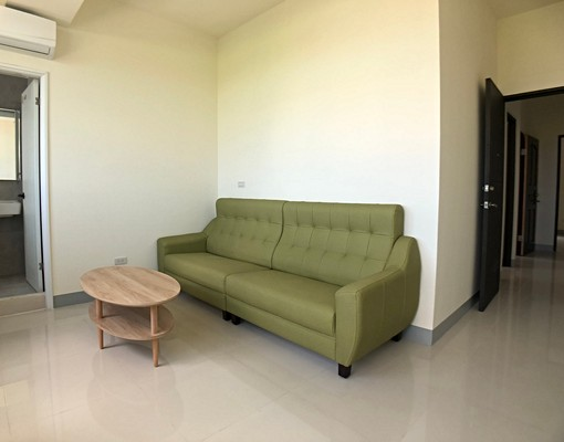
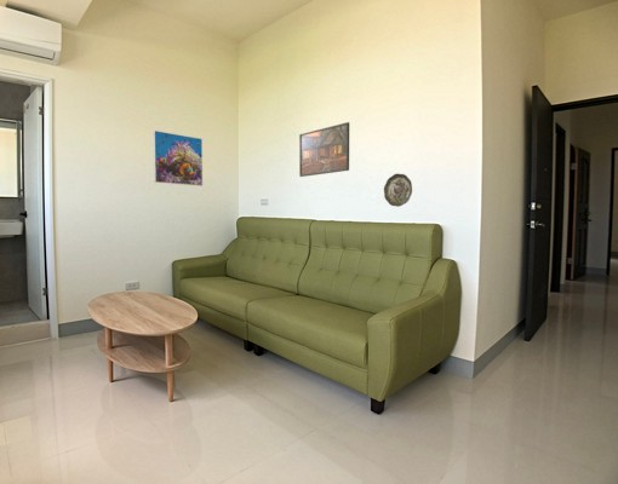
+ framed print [298,121,350,178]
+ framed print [151,129,204,188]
+ decorative plate [383,173,413,208]
